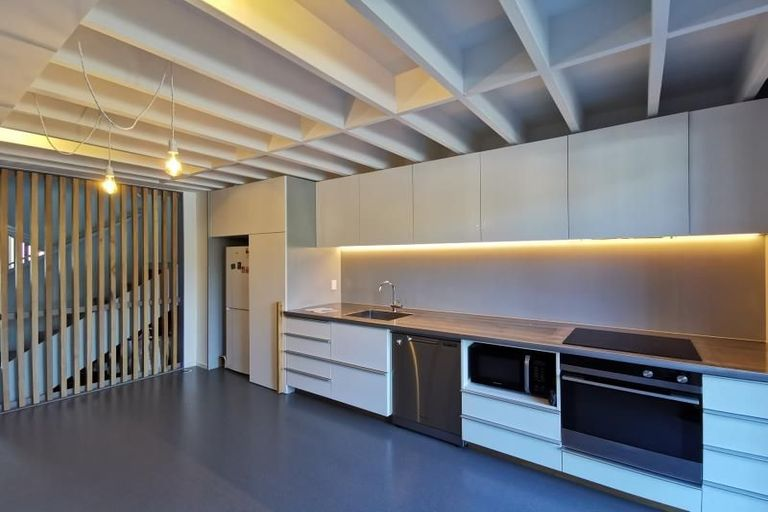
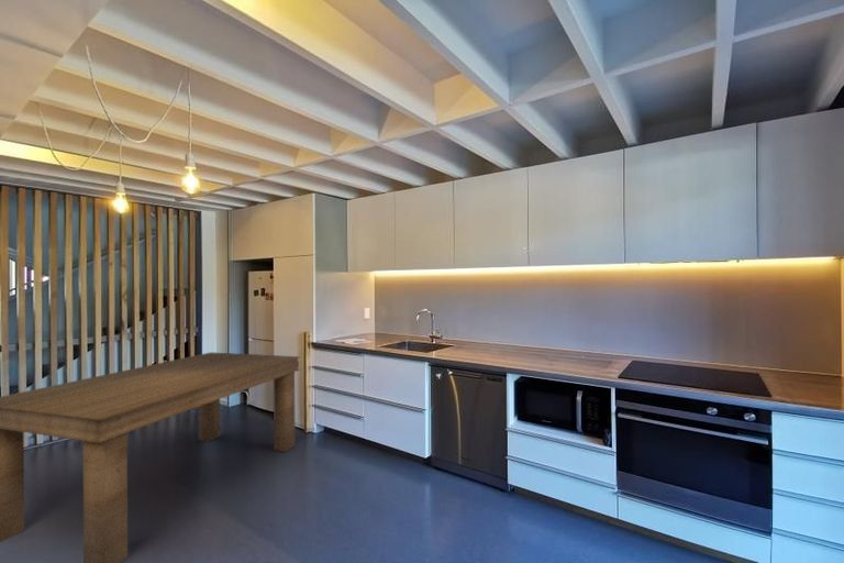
+ dining table [0,351,302,563]
